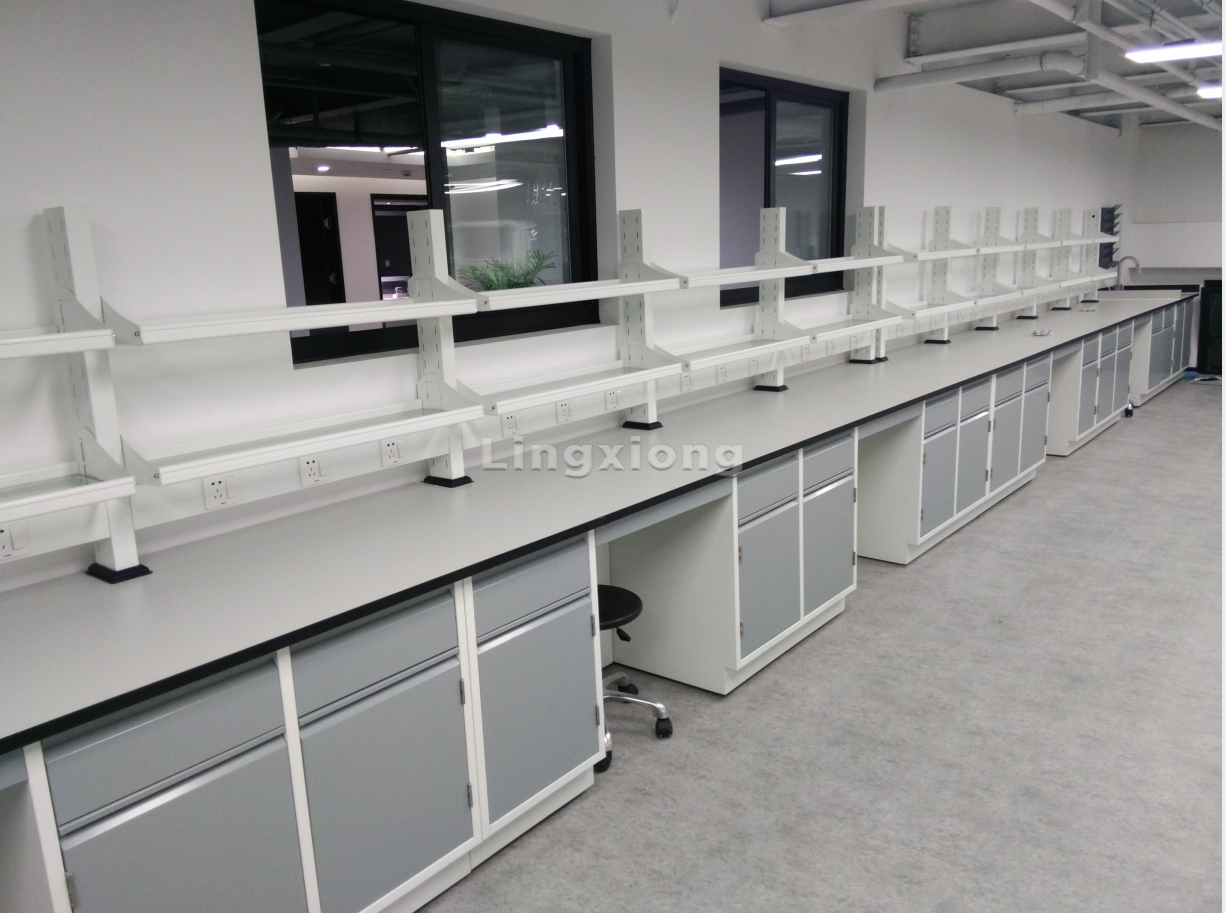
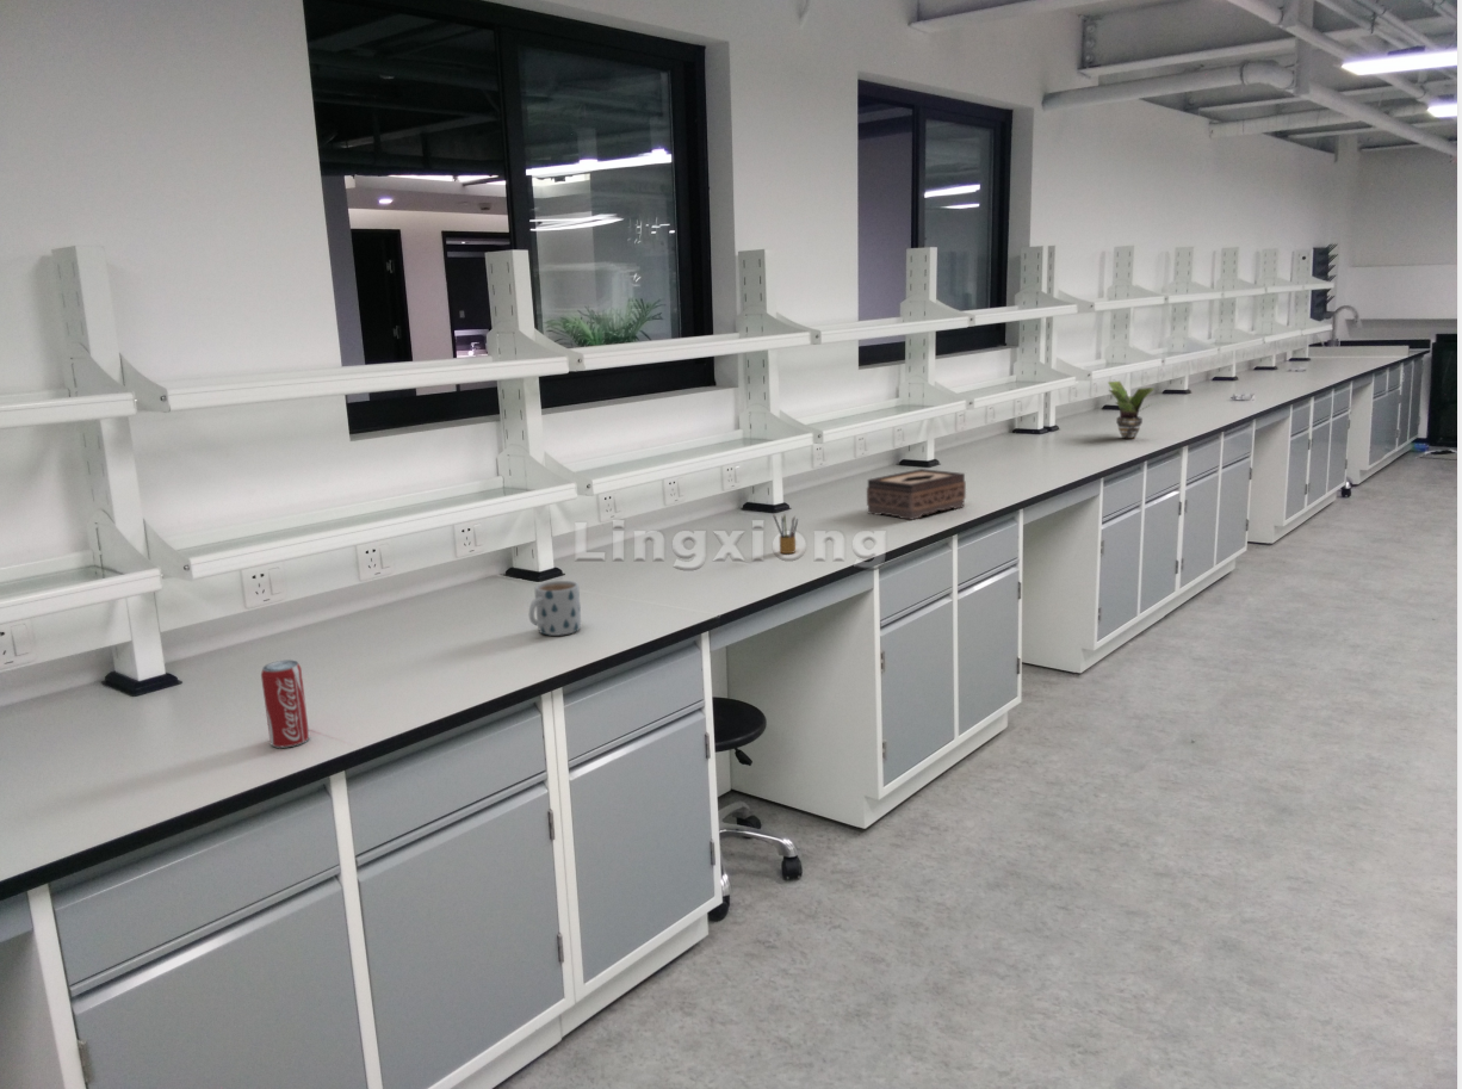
+ mug [528,580,582,637]
+ potted plant [1107,380,1164,440]
+ tissue box [866,468,967,521]
+ pencil box [772,513,799,555]
+ beverage can [260,658,311,749]
